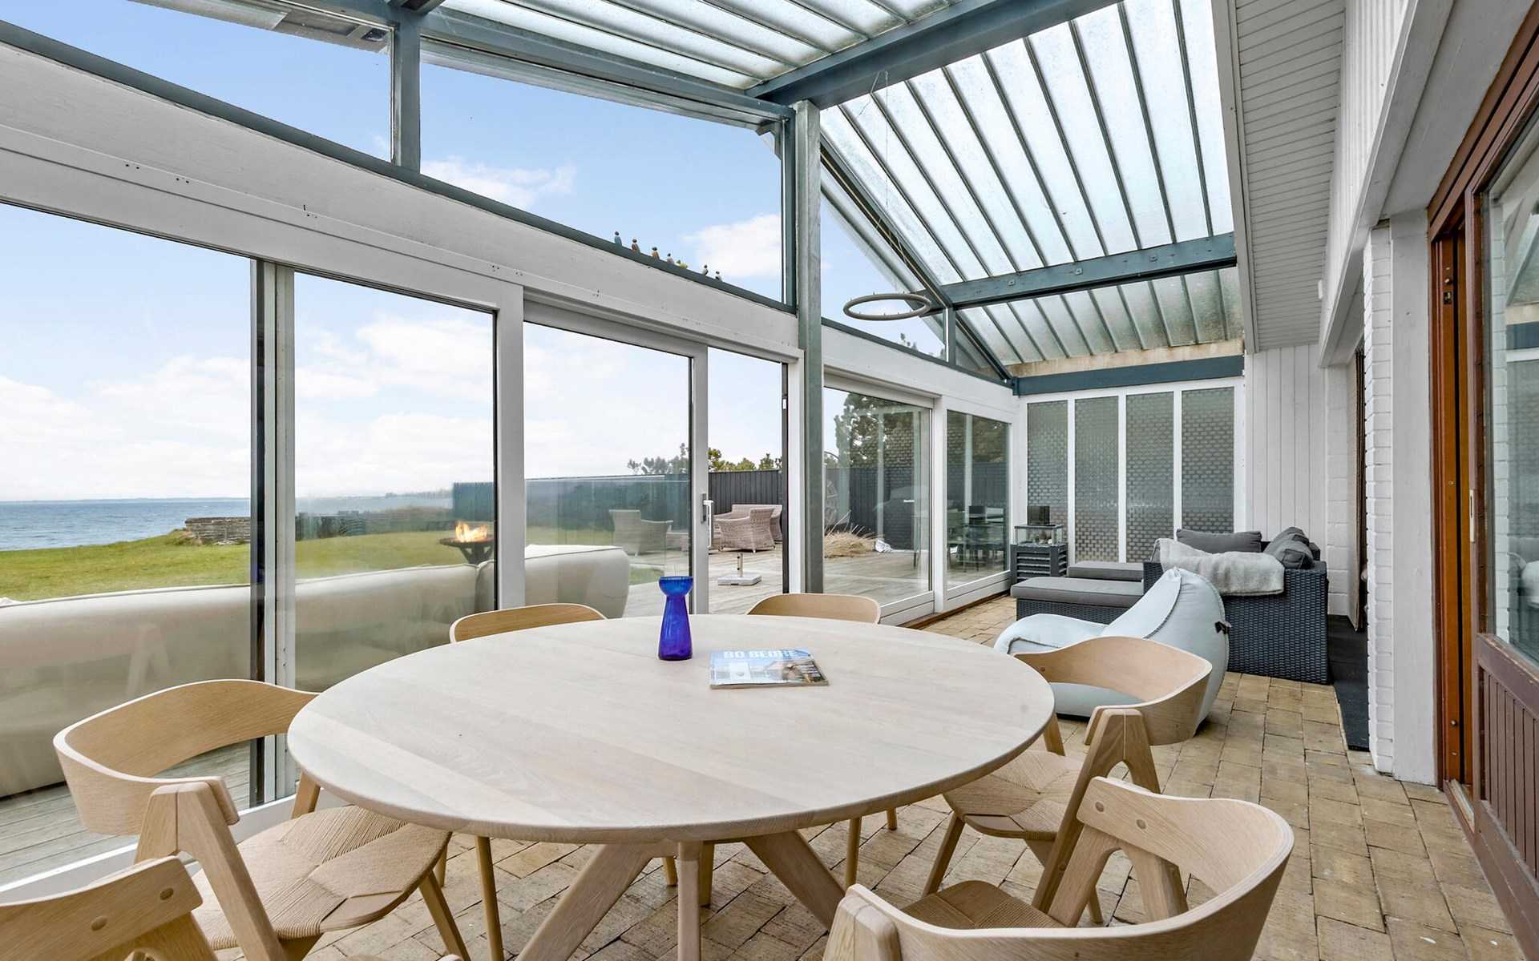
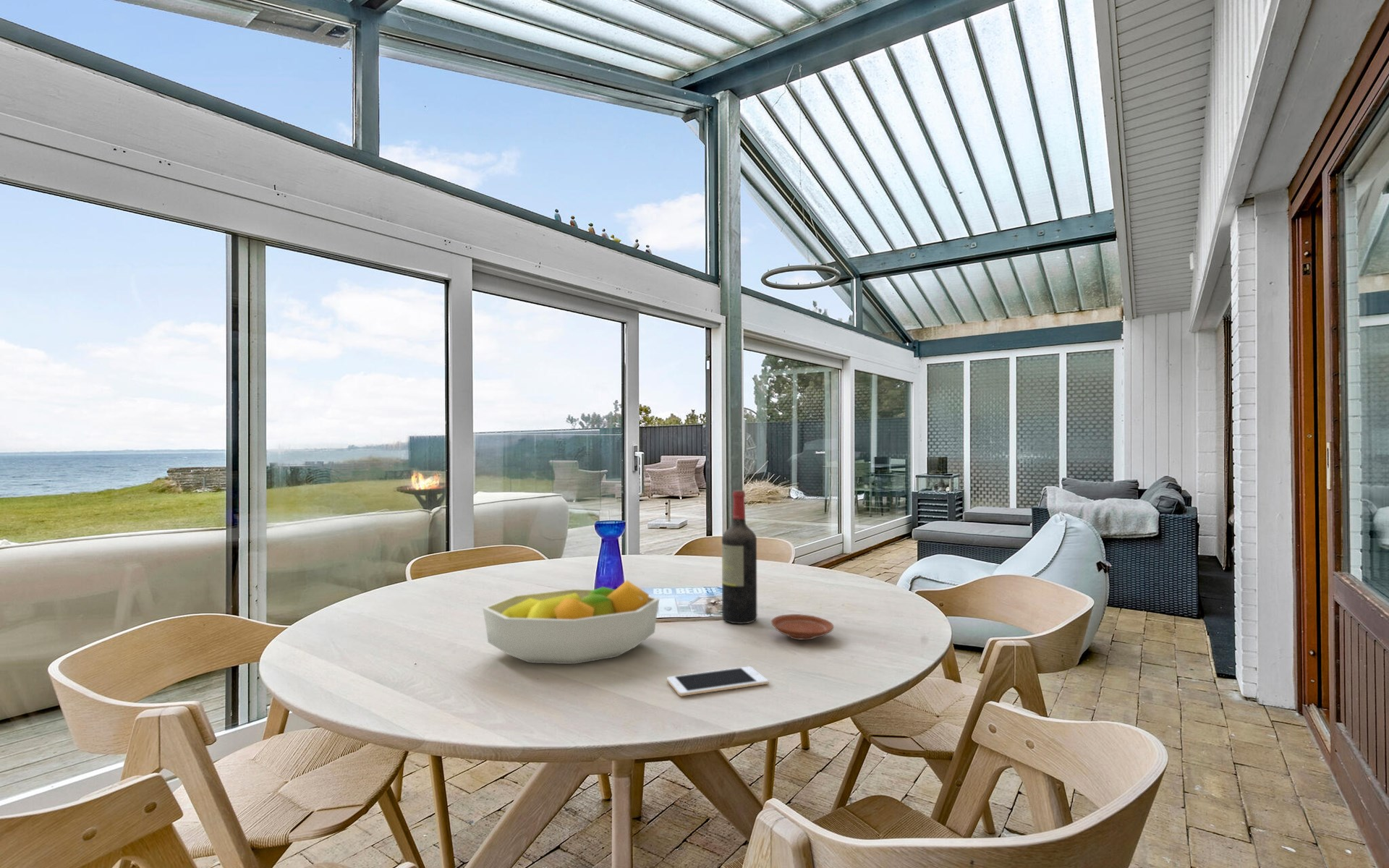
+ plate [770,613,834,641]
+ wine bottle [721,490,758,624]
+ cell phone [666,665,769,697]
+ fruit bowl [482,579,660,665]
